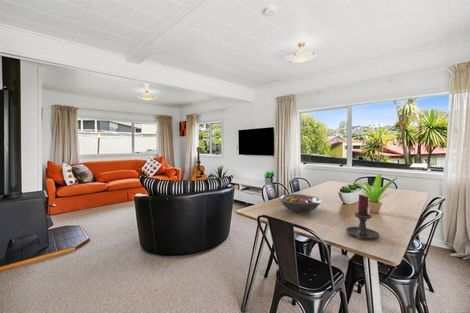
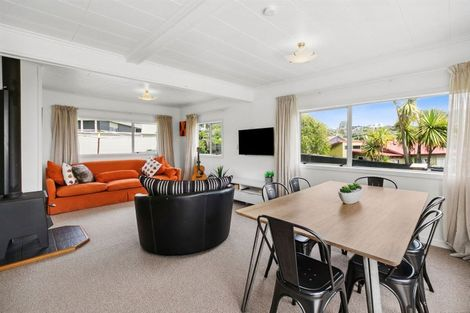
- potted plant [357,173,398,214]
- fruit bowl [278,193,322,213]
- candle holder [345,194,380,241]
